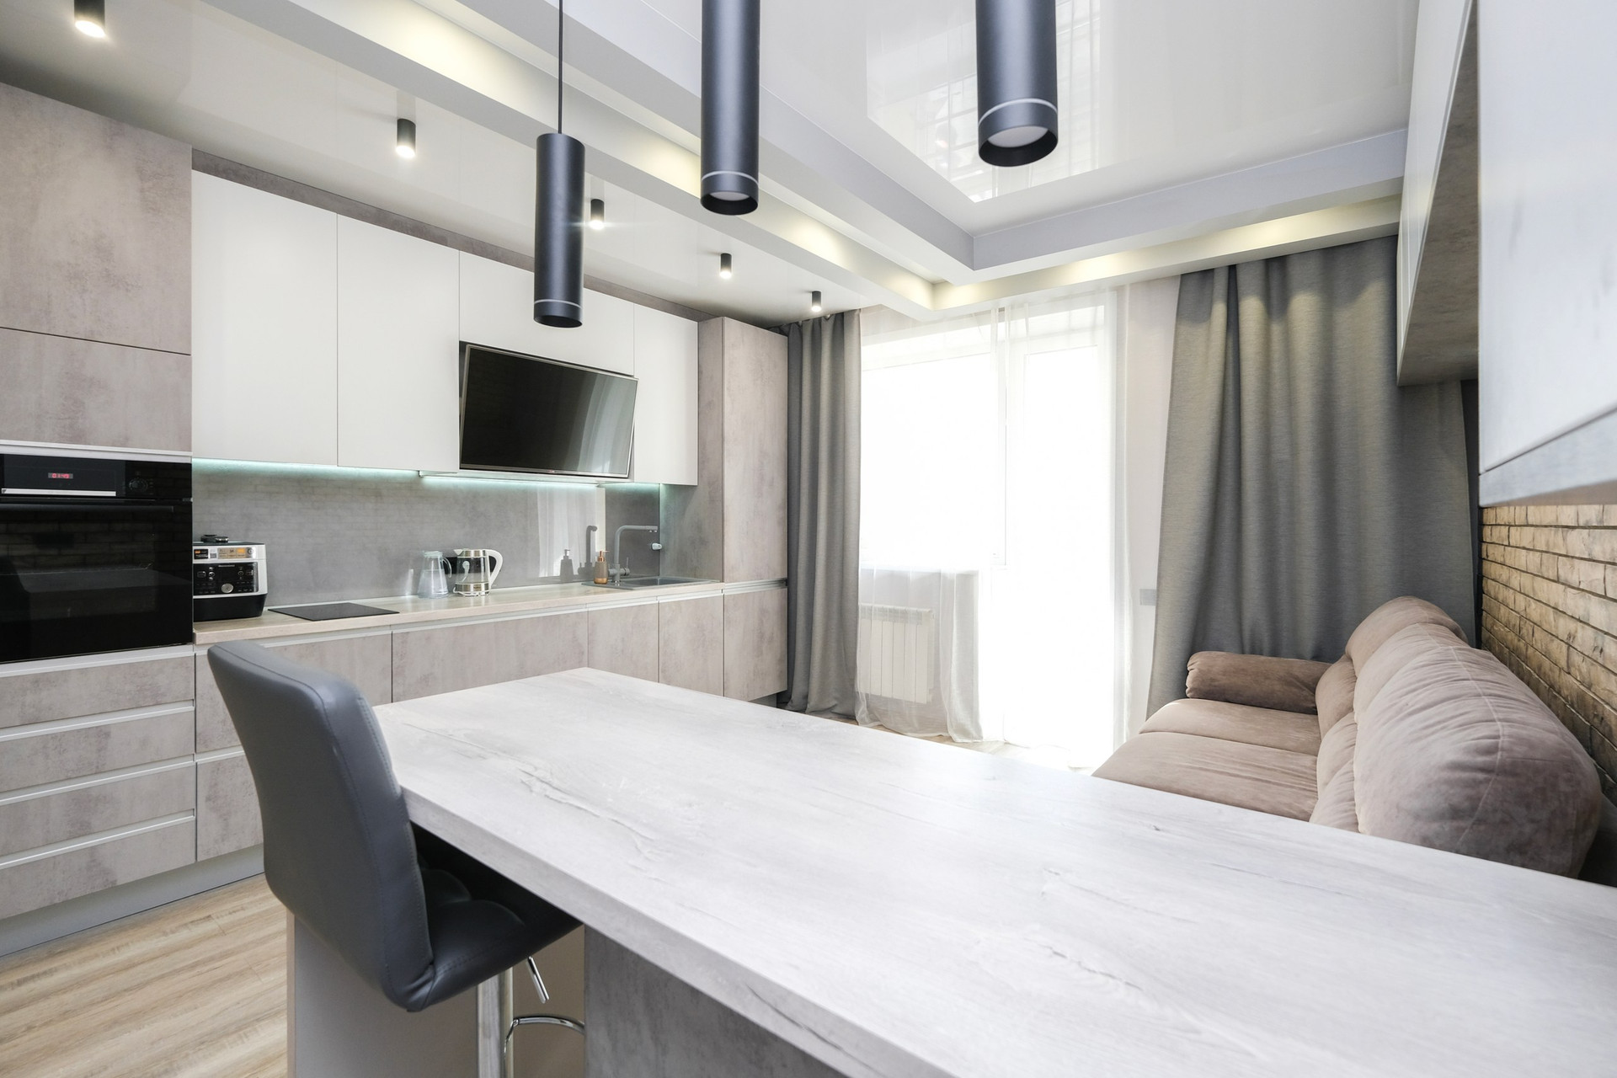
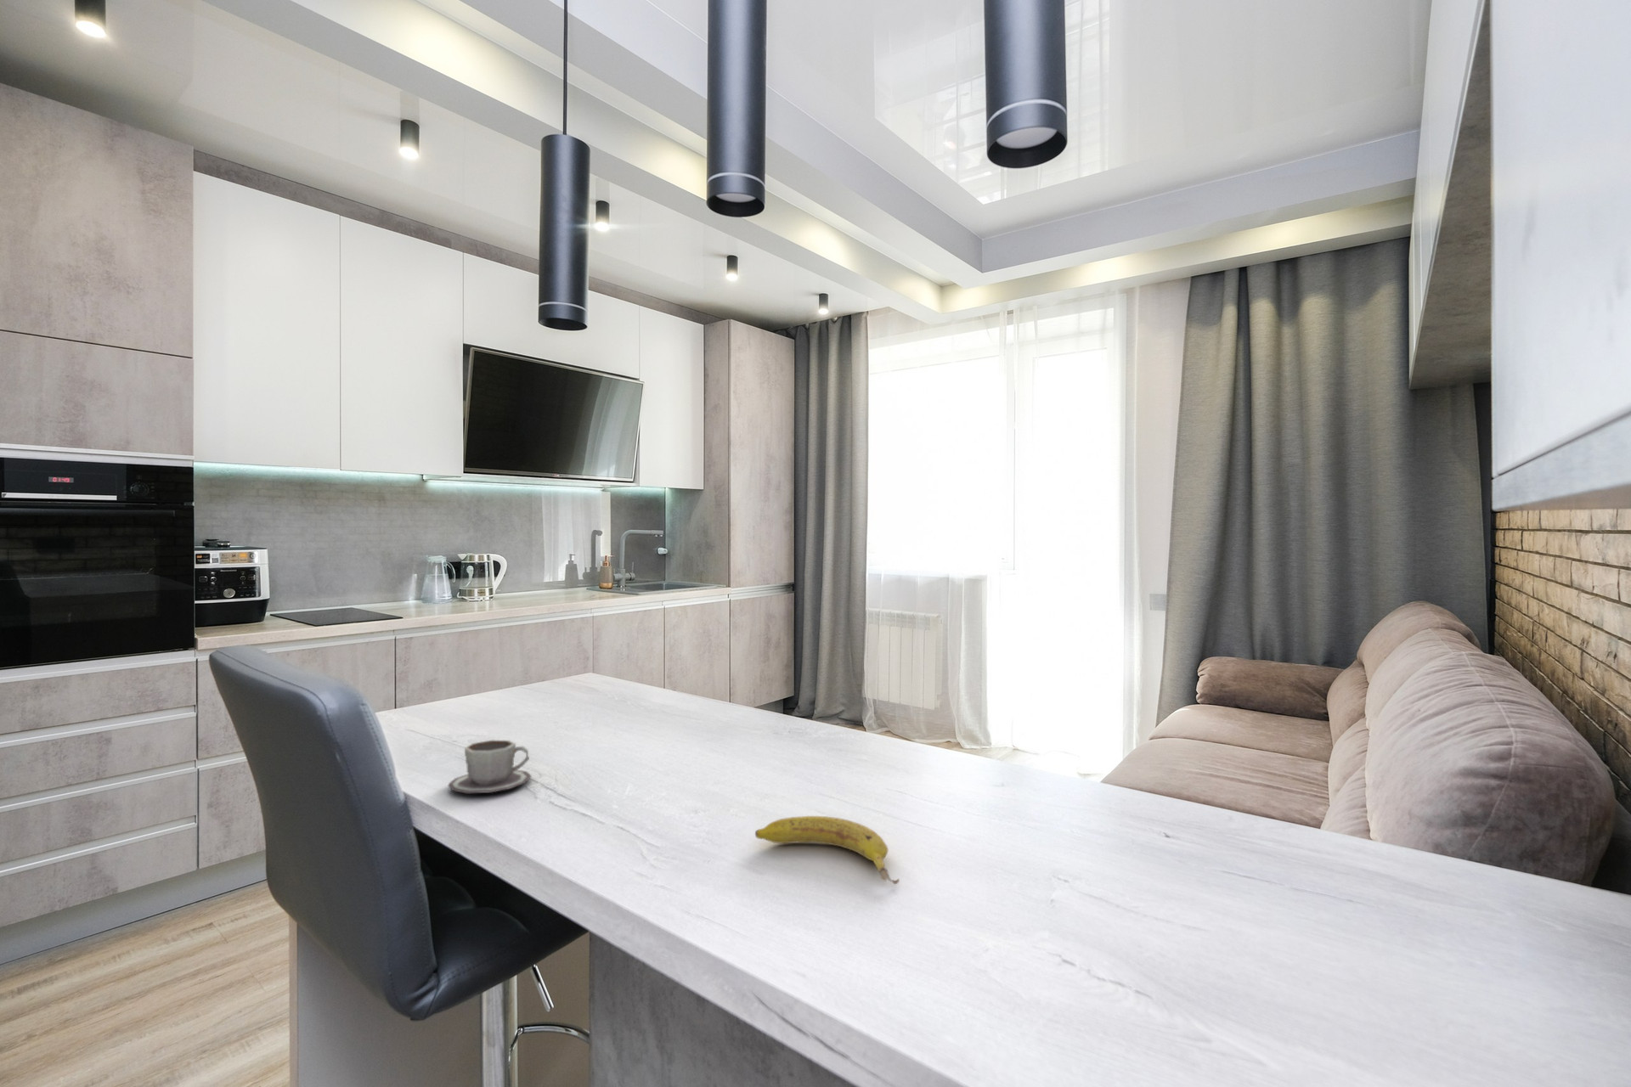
+ cup [448,739,532,795]
+ fruit [755,815,900,884]
